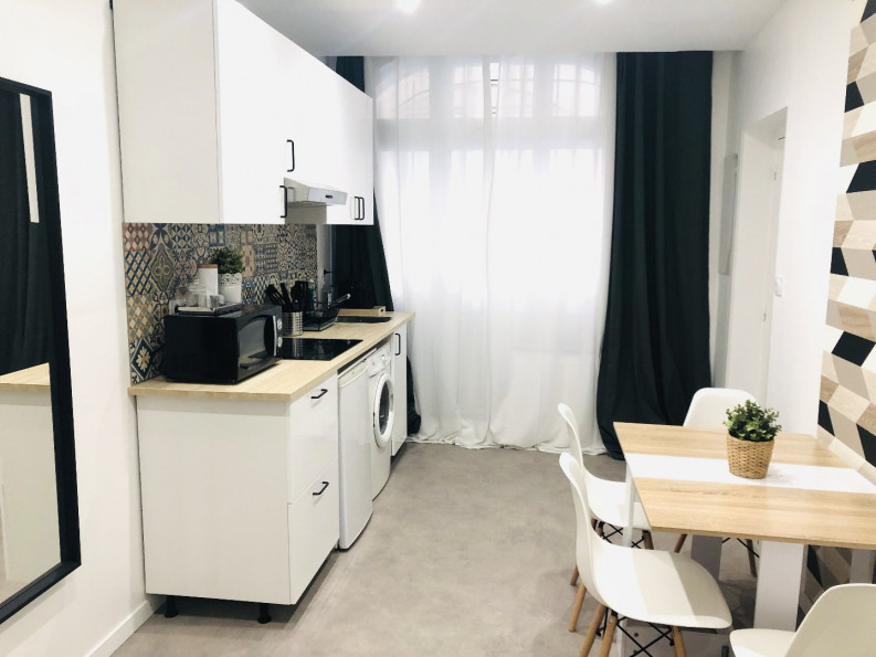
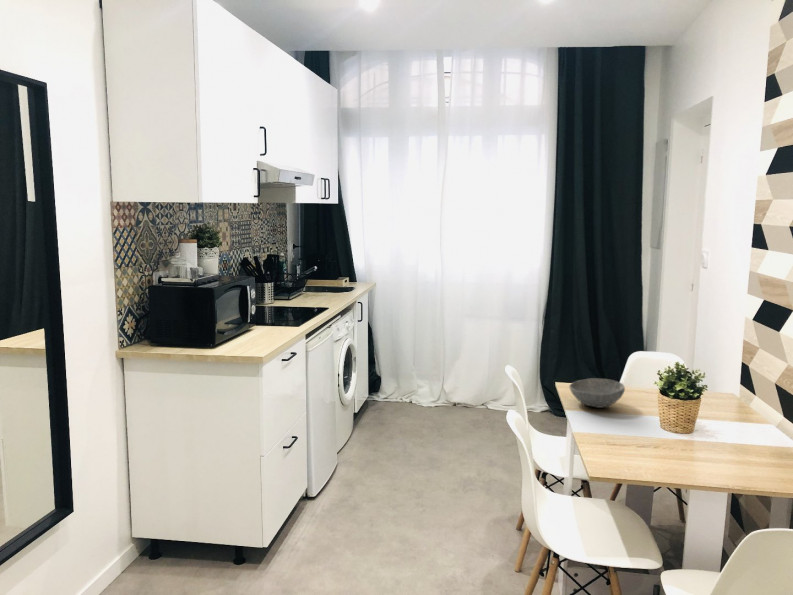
+ bowl [568,377,626,409]
